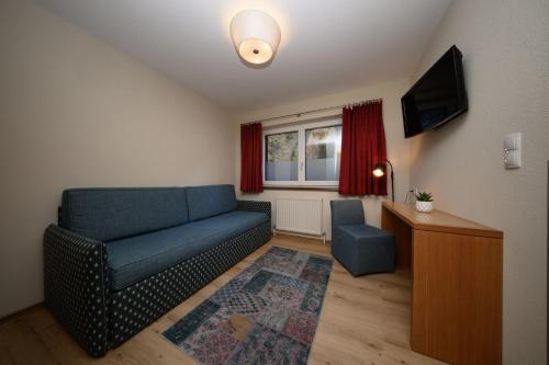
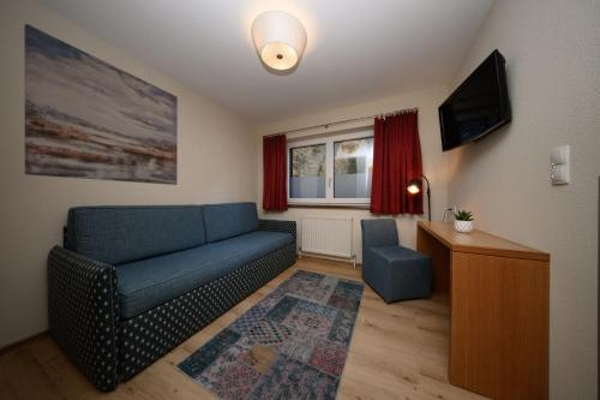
+ wall art [23,23,179,186]
